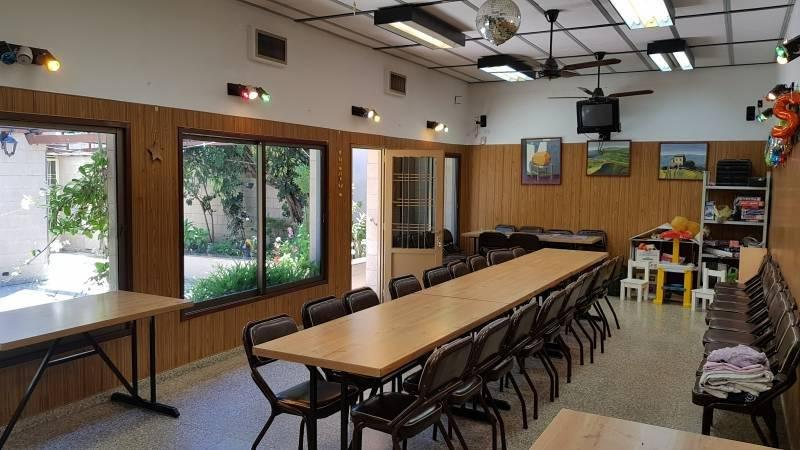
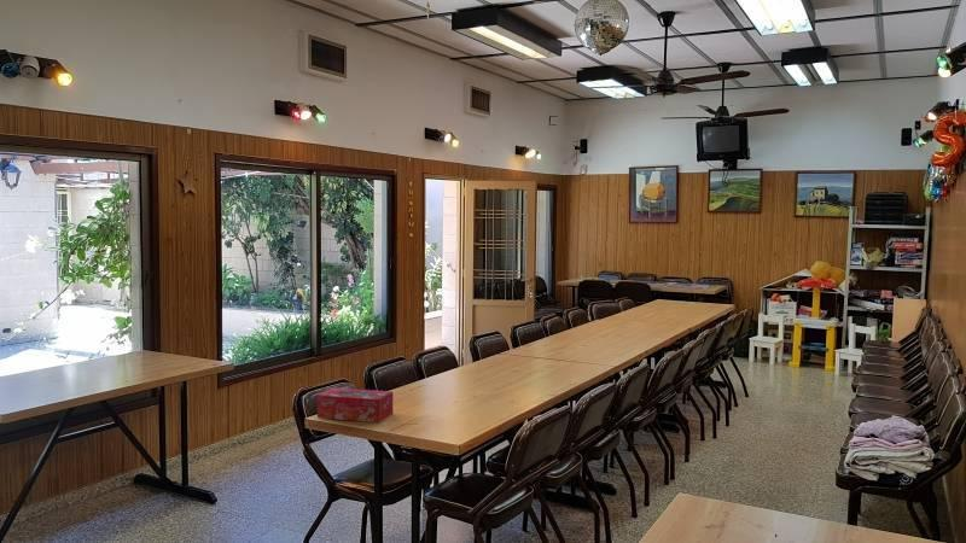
+ tissue box [316,386,394,424]
